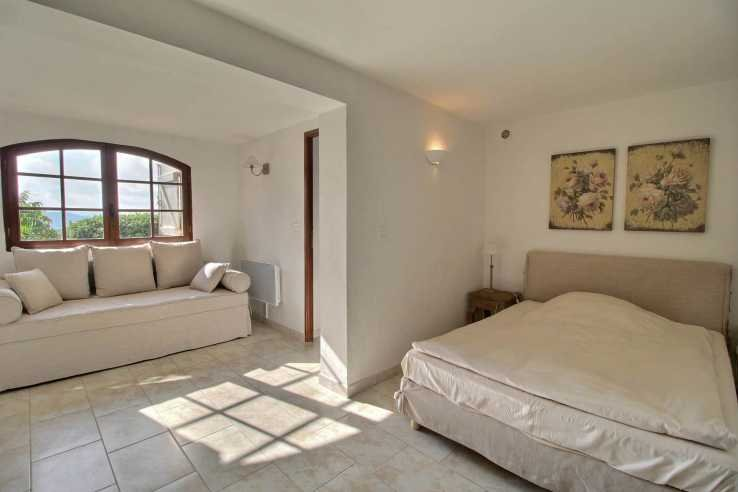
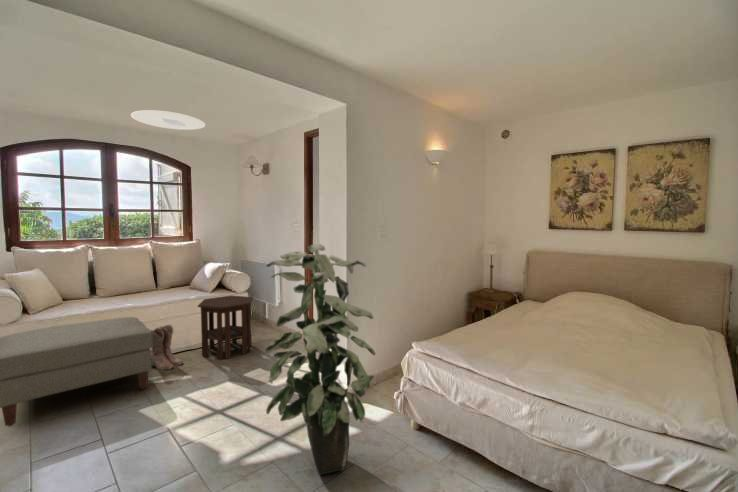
+ ottoman [0,316,153,427]
+ indoor plant [264,243,377,476]
+ side table [197,294,254,361]
+ boots [150,323,184,371]
+ ceiling light [130,109,206,131]
